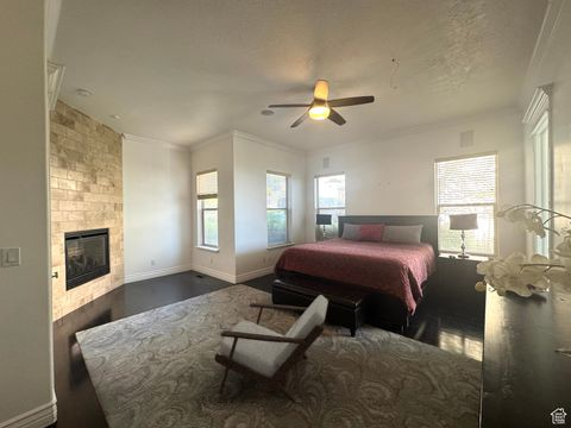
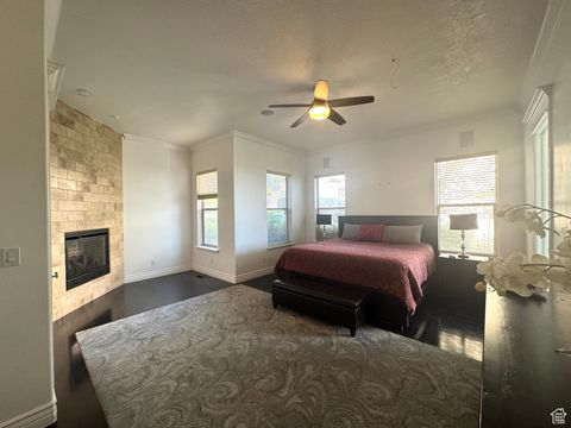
- armchair [214,294,331,404]
